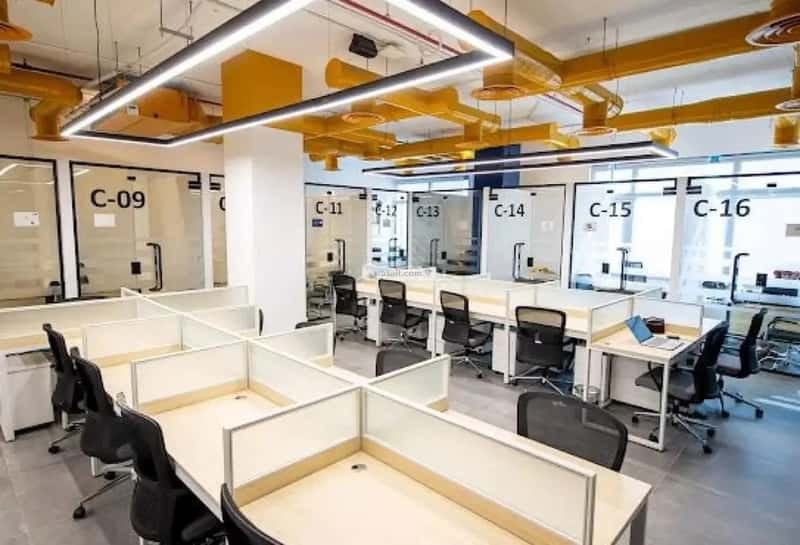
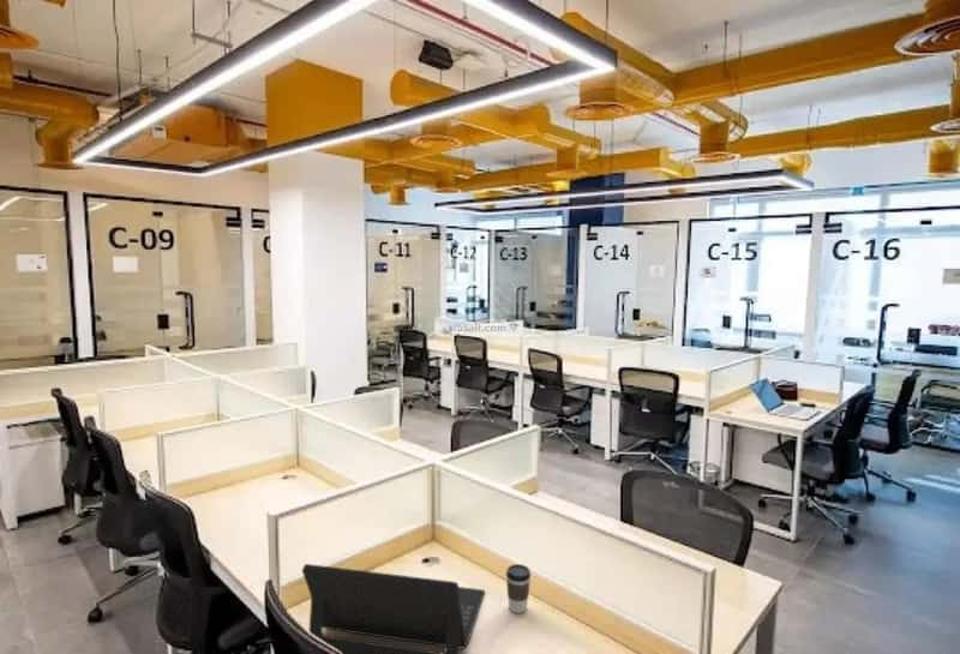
+ laptop [301,563,486,654]
+ coffee cup [505,563,532,614]
